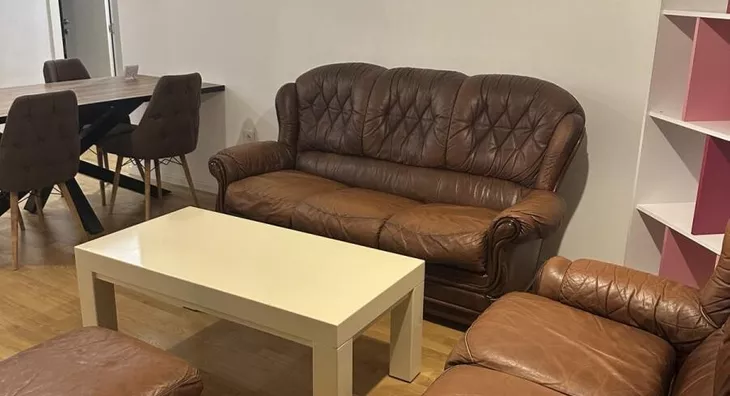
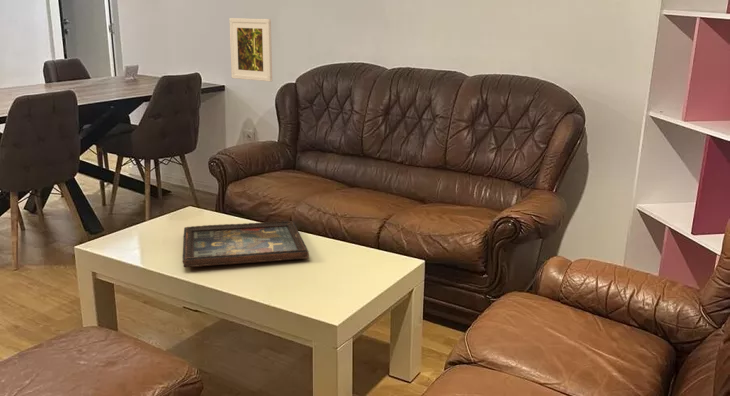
+ decorative tray [182,220,310,268]
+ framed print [228,17,273,82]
